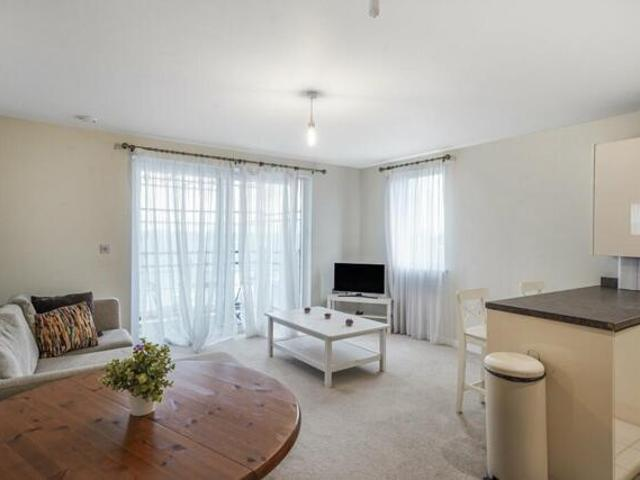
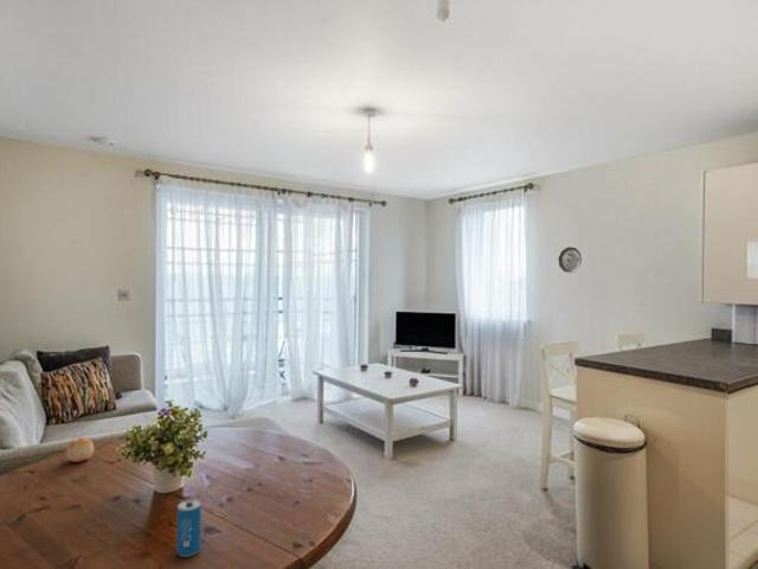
+ apple [65,436,95,463]
+ decorative plate [558,247,583,274]
+ beverage can [176,498,203,557]
